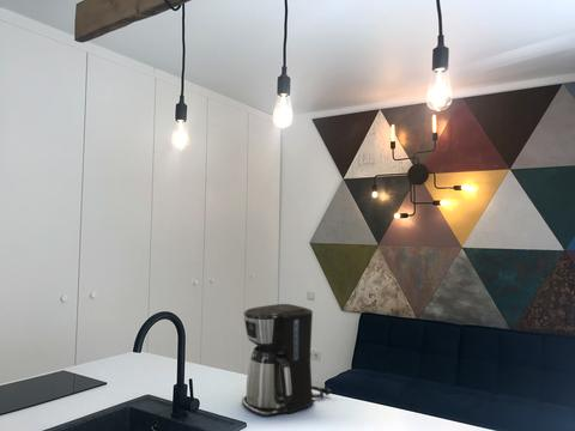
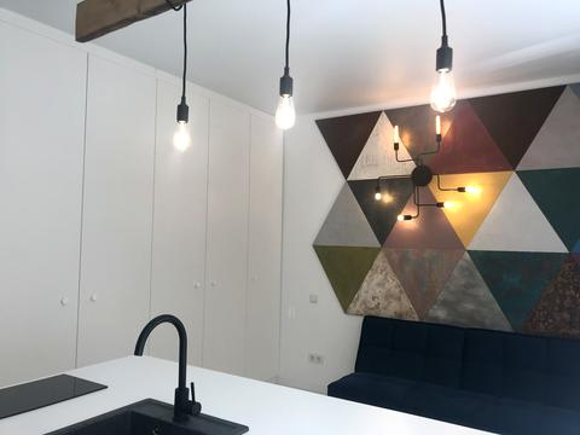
- coffee maker [241,303,332,418]
